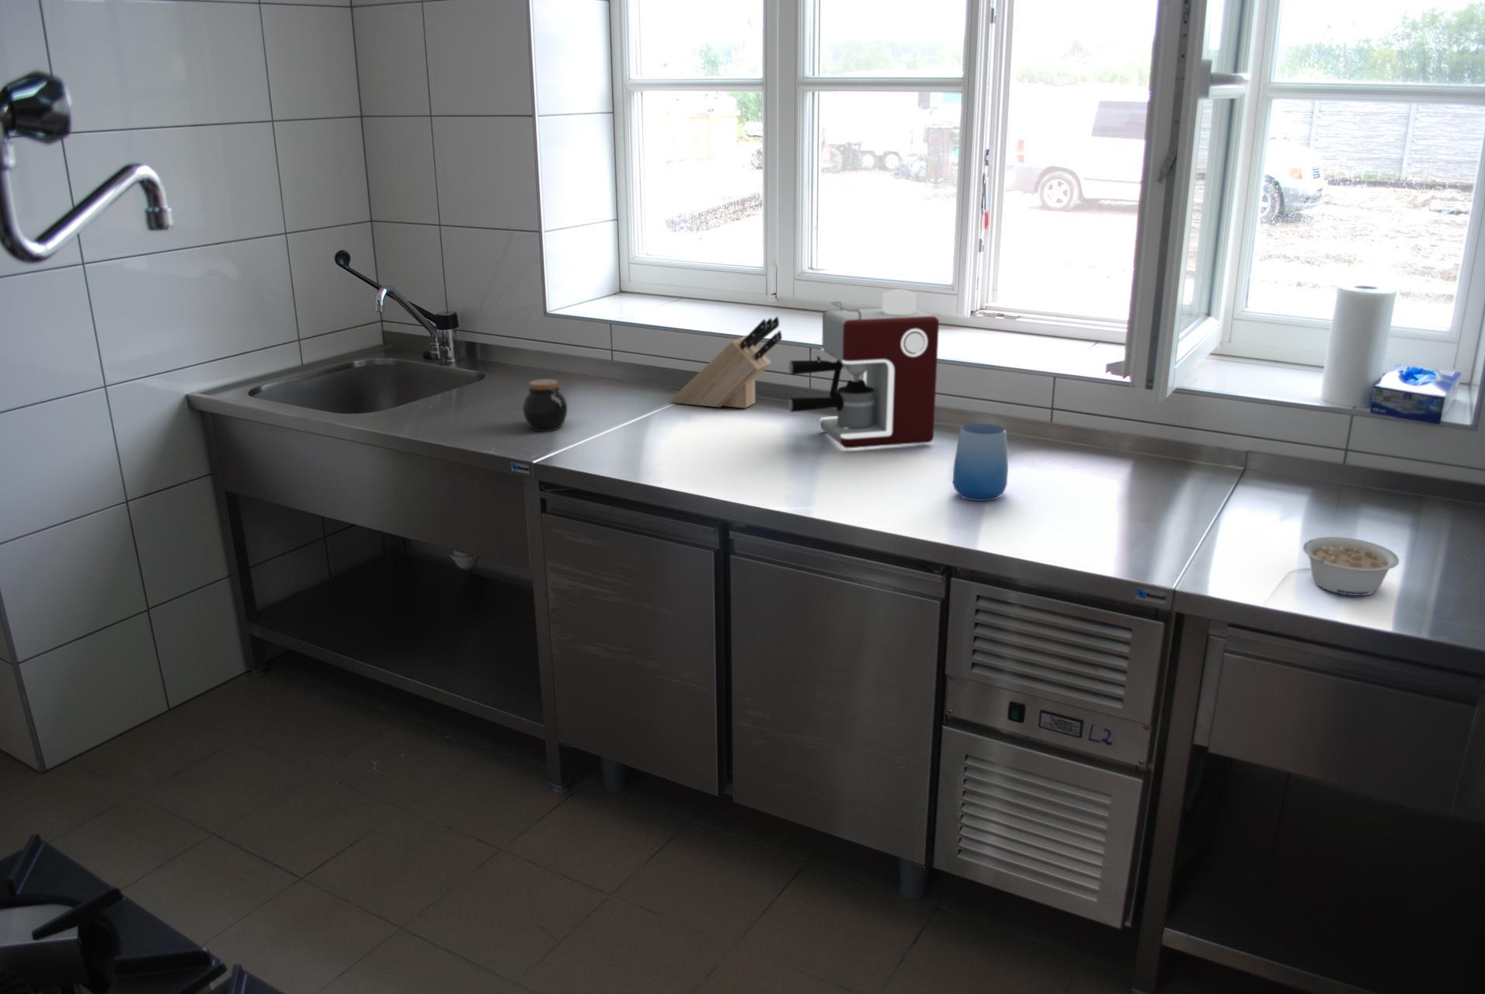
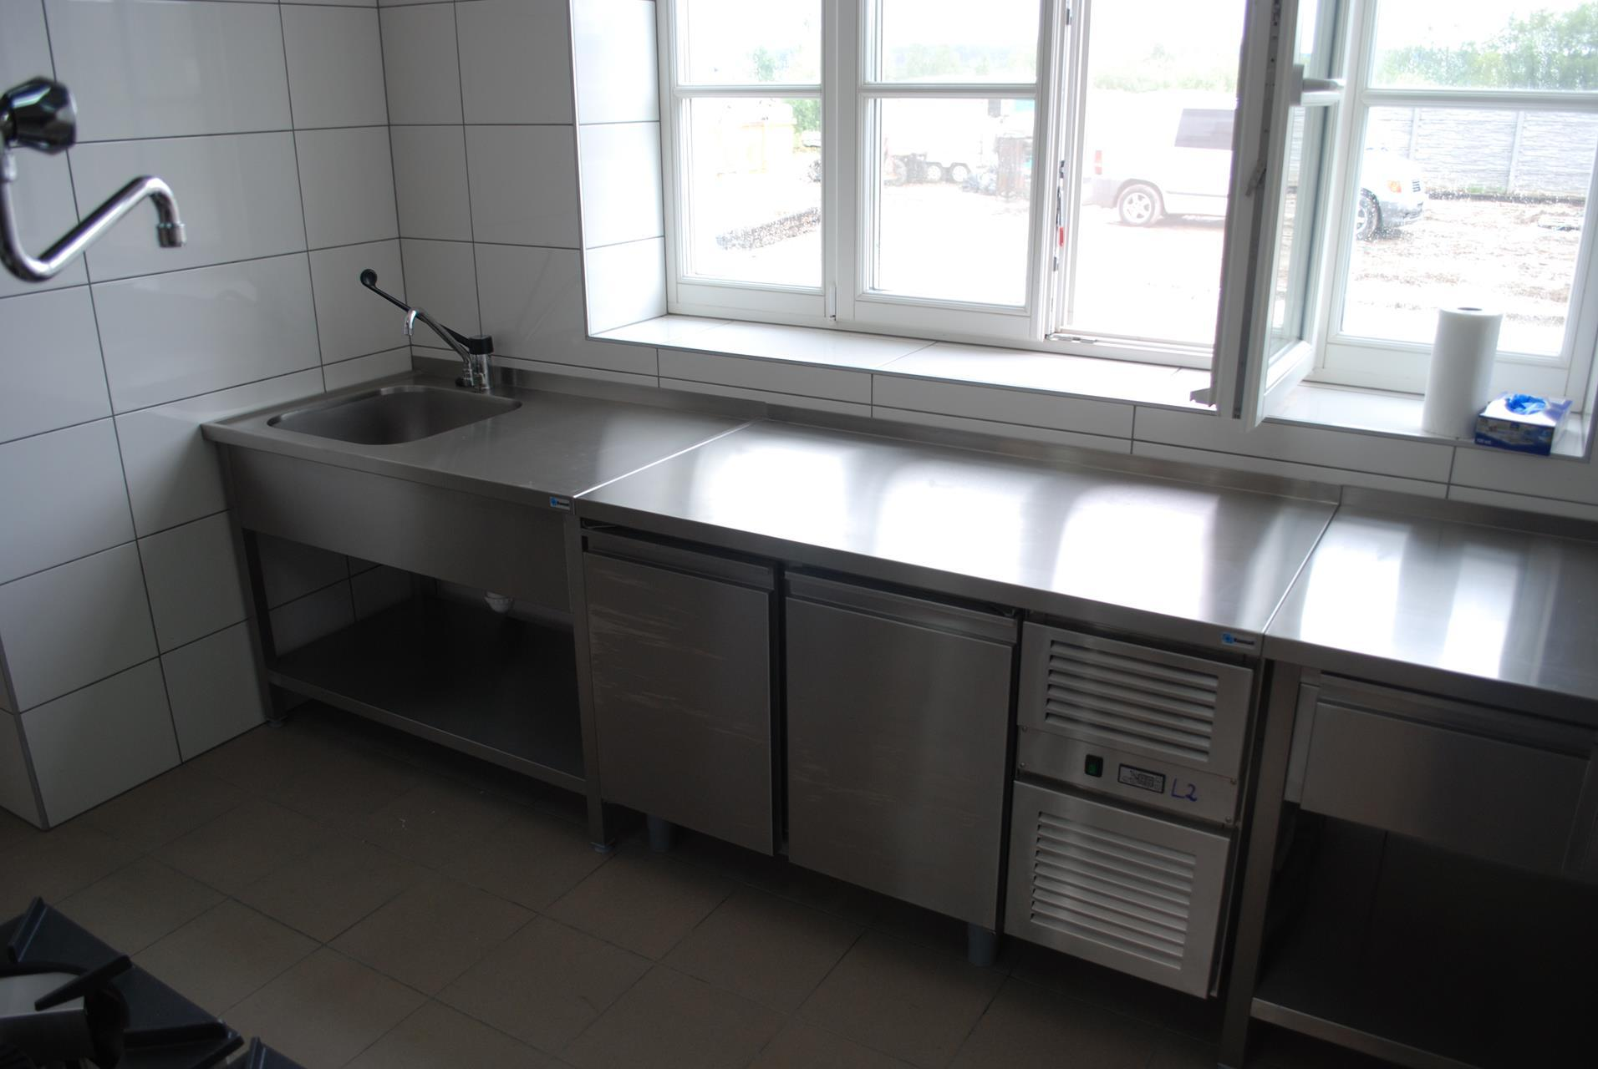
- legume [1302,536,1401,597]
- jar [522,378,568,433]
- knife block [671,316,783,409]
- cup [953,423,1009,501]
- coffee maker [787,288,939,449]
